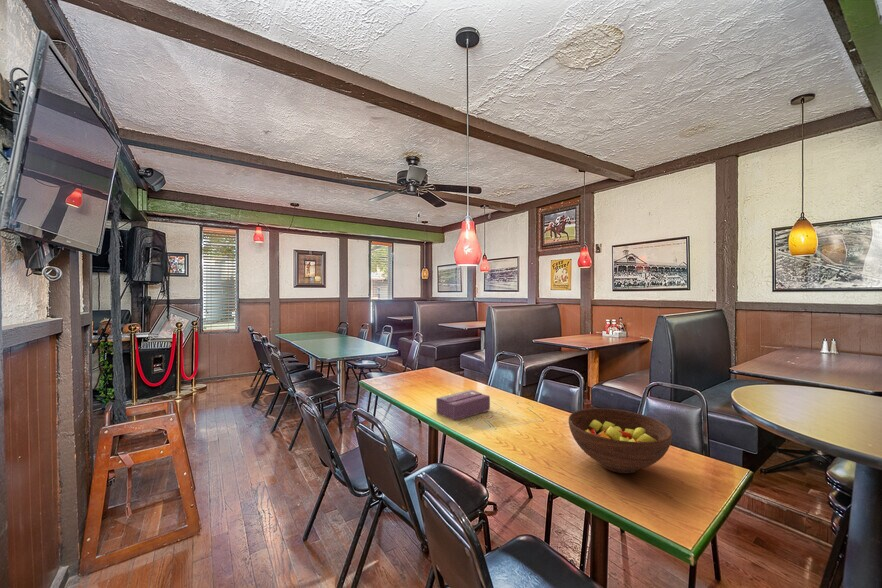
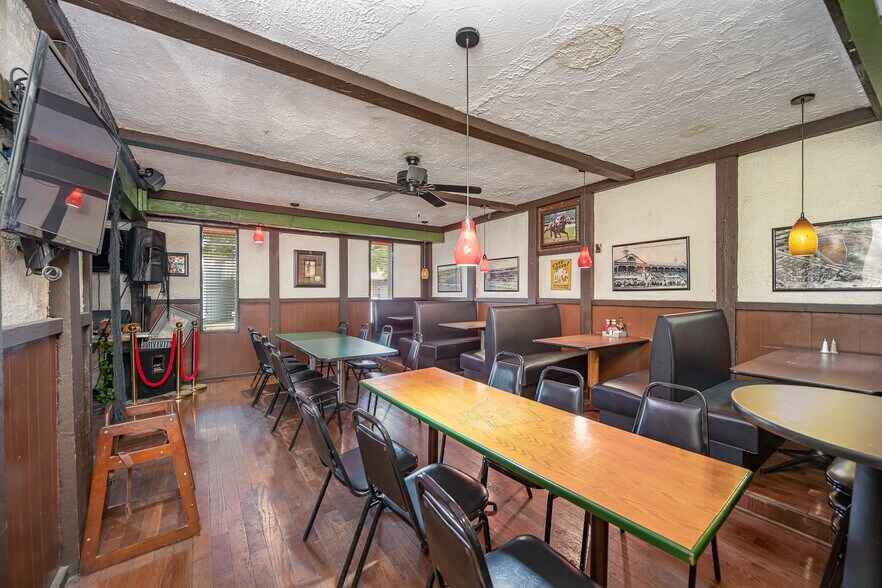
- fruit bowl [568,407,673,474]
- tissue box [435,389,491,422]
